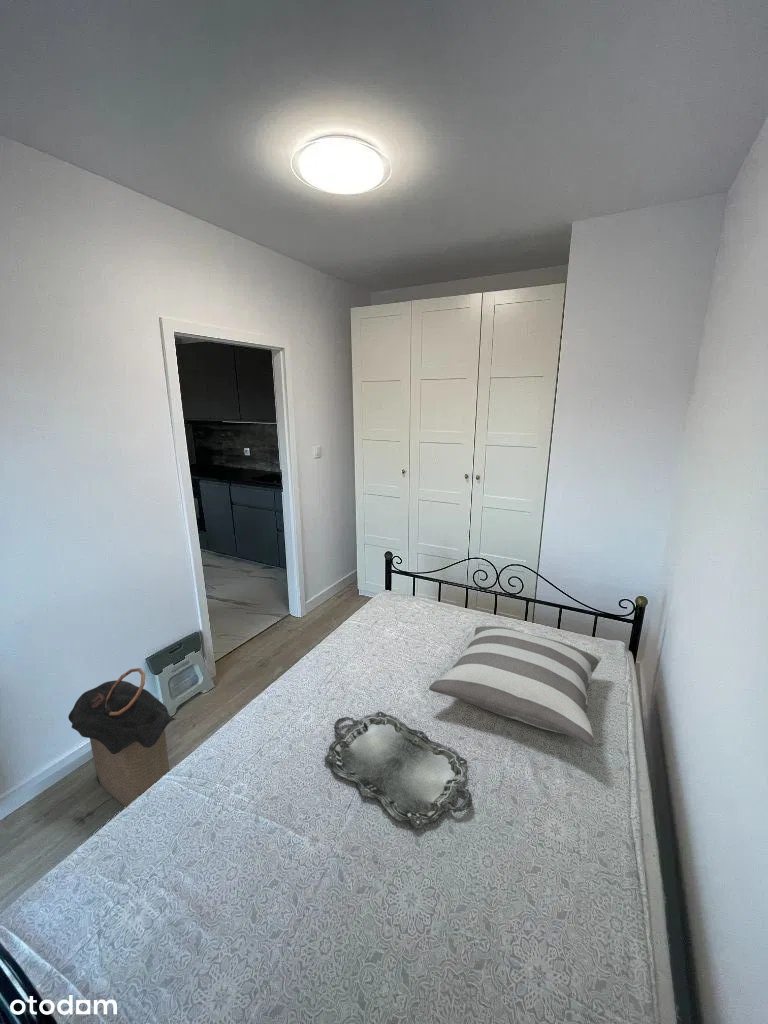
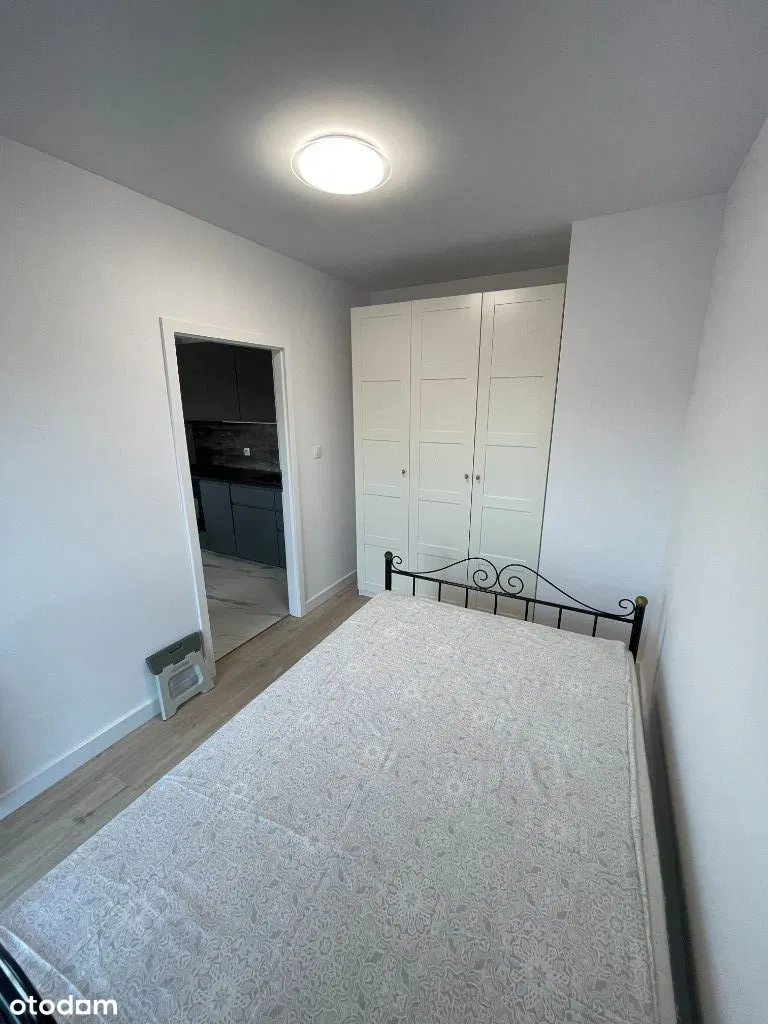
- laundry hamper [67,667,176,808]
- pillow [428,624,602,748]
- serving tray [324,711,474,830]
